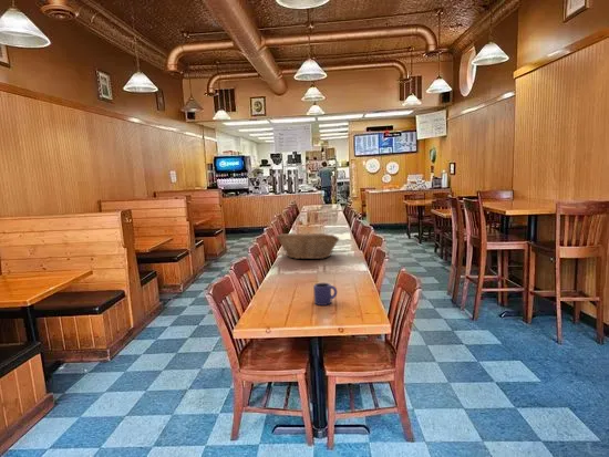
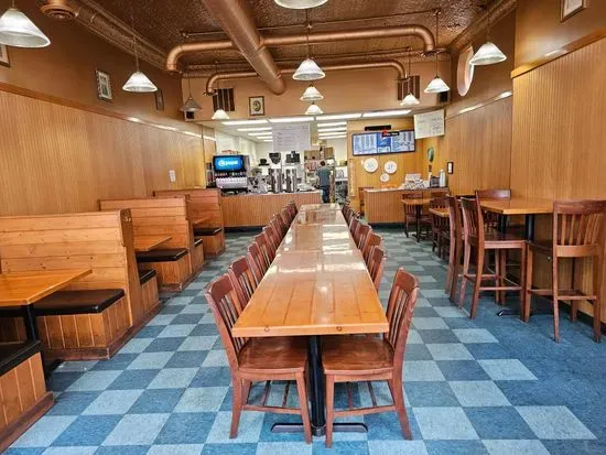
- fruit basket [276,232,341,260]
- mug [312,282,338,307]
